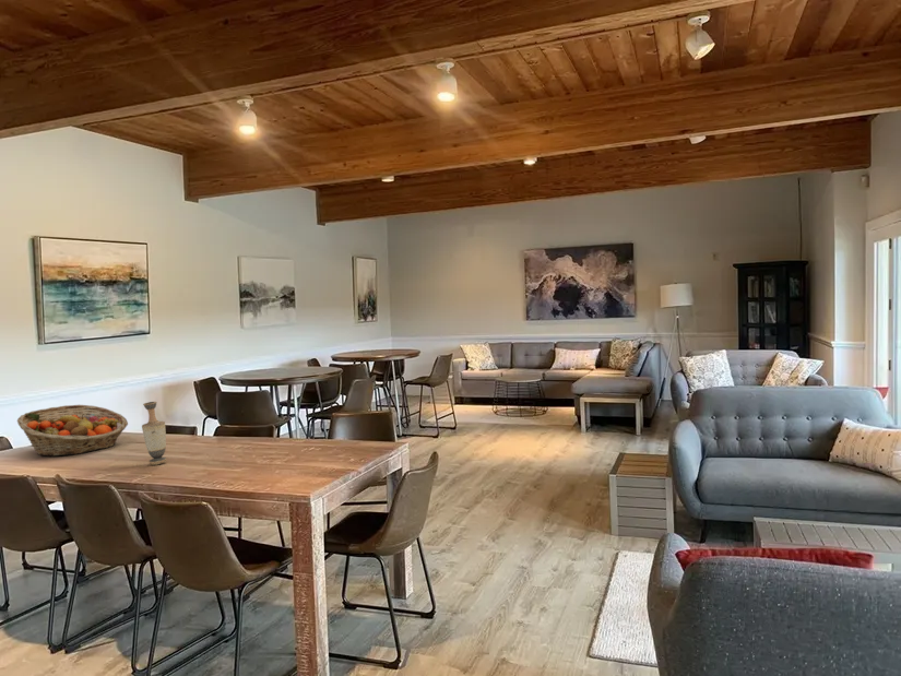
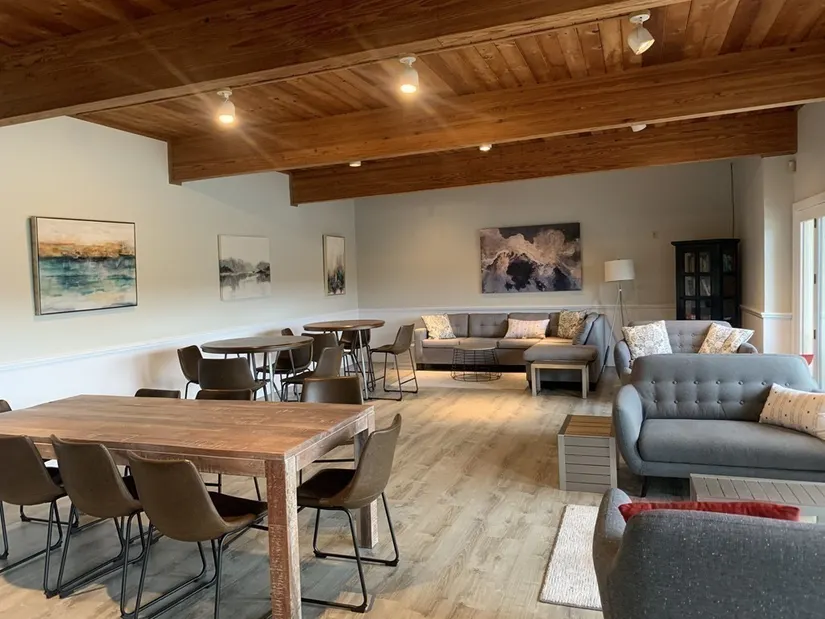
- vase [141,401,168,466]
- fruit basket [16,404,129,458]
